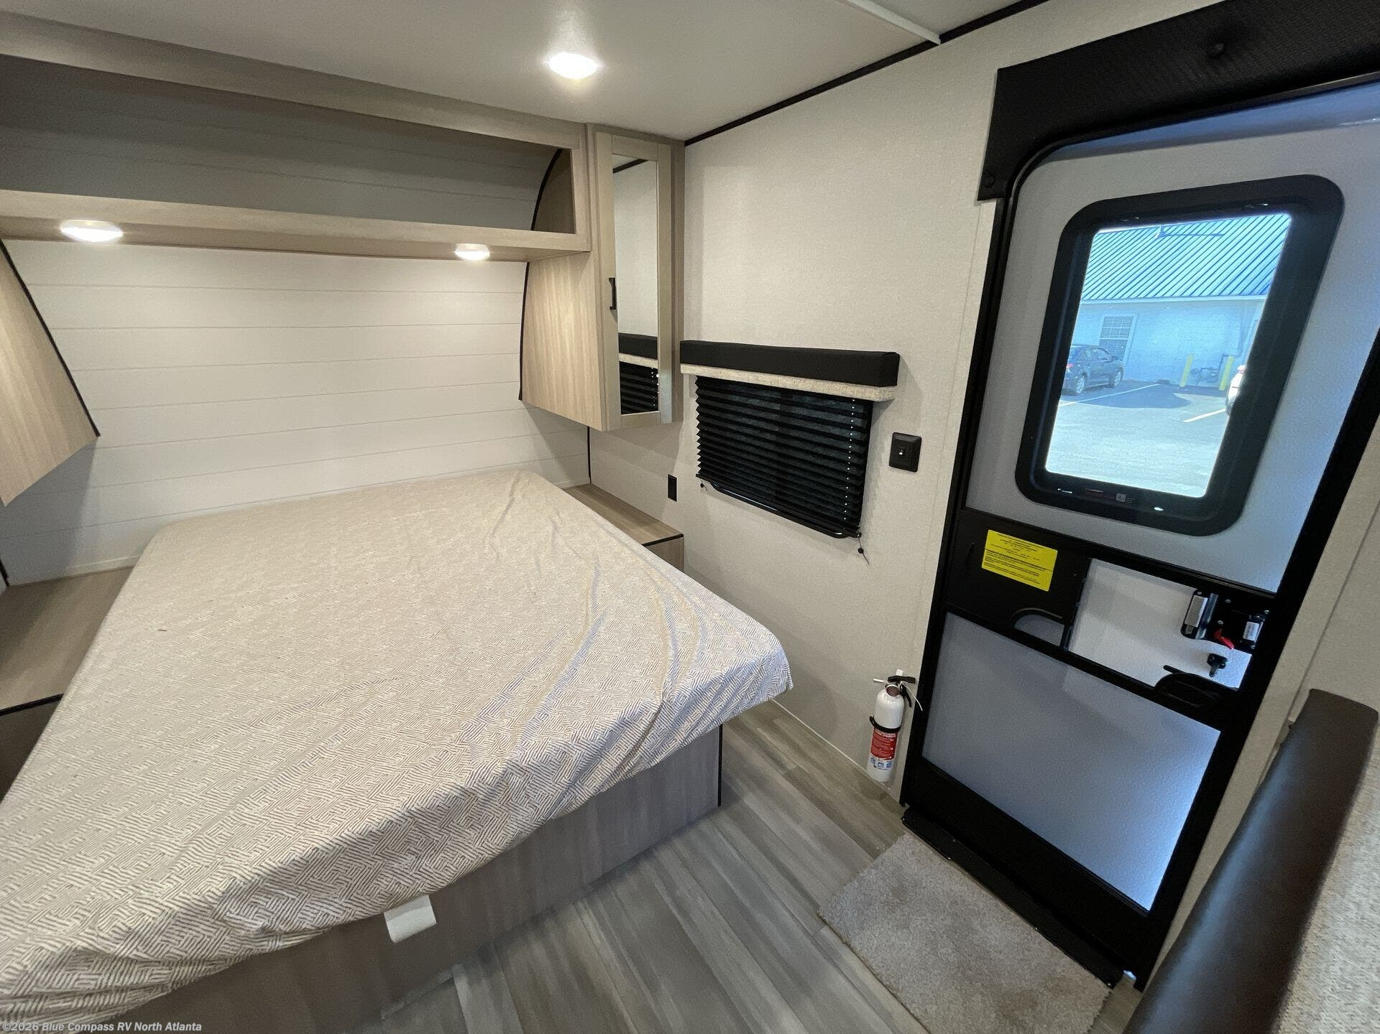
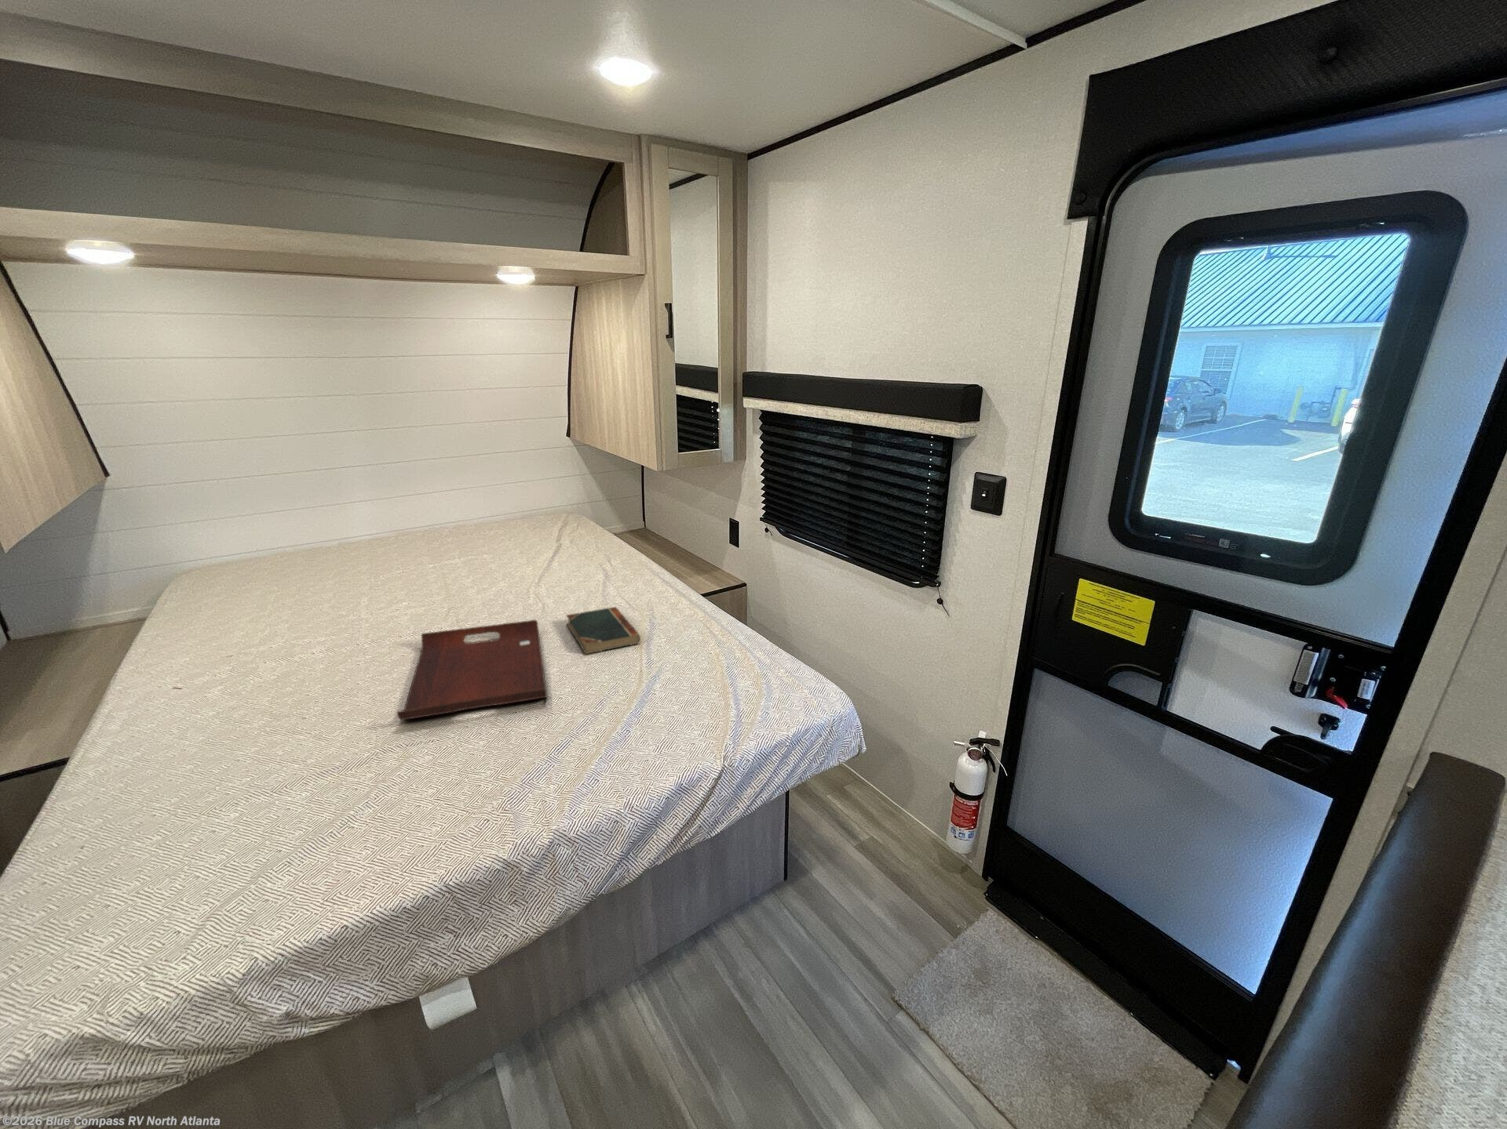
+ book [566,606,641,656]
+ serving tray [396,619,548,721]
